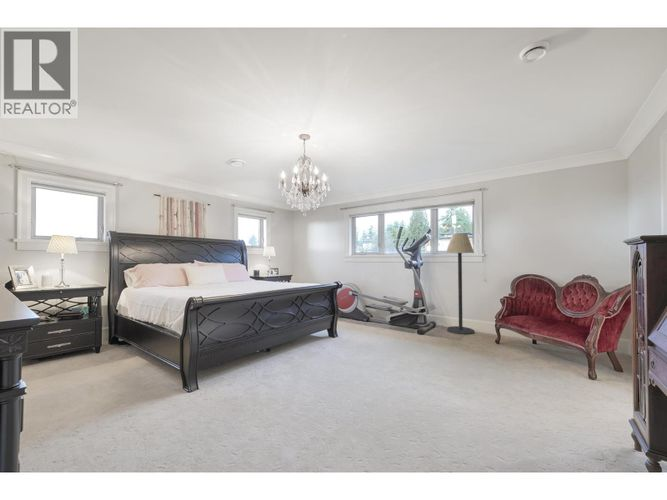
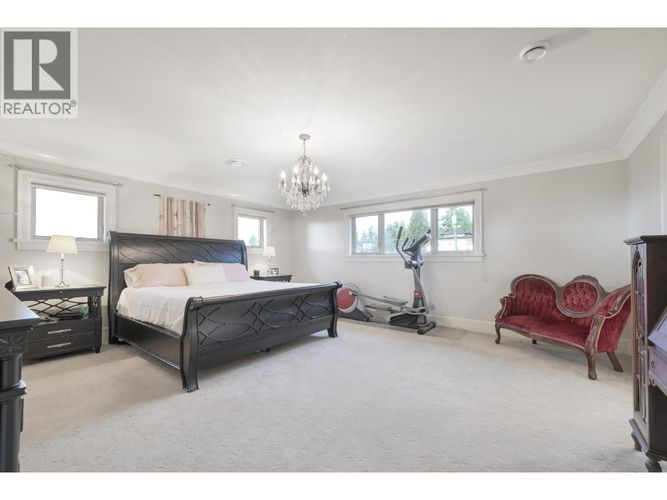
- floor lamp [445,232,476,336]
